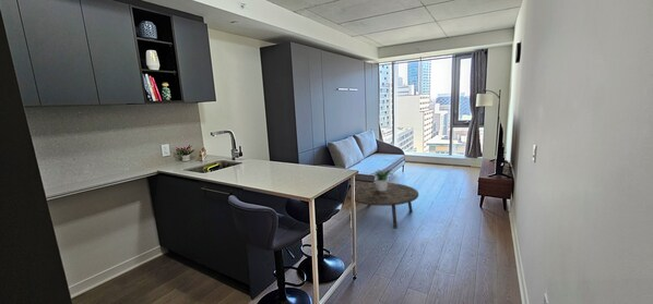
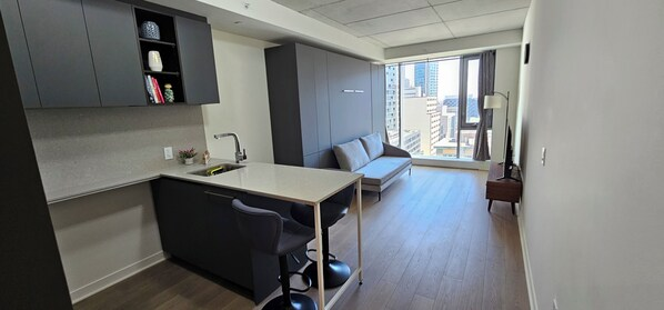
- coffee table [346,182,419,230]
- potted plant [370,169,394,191]
